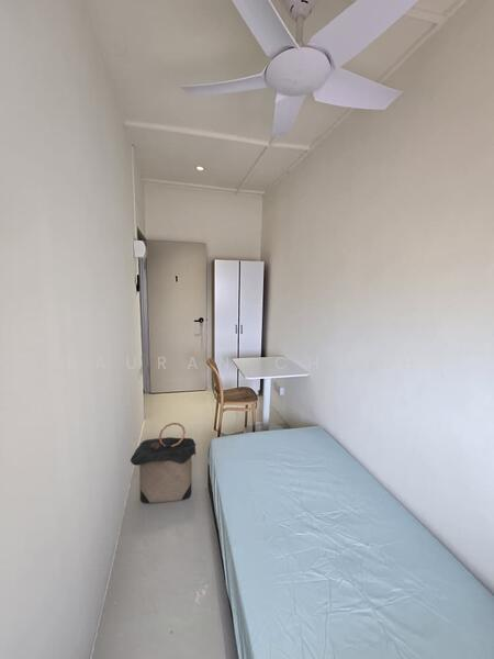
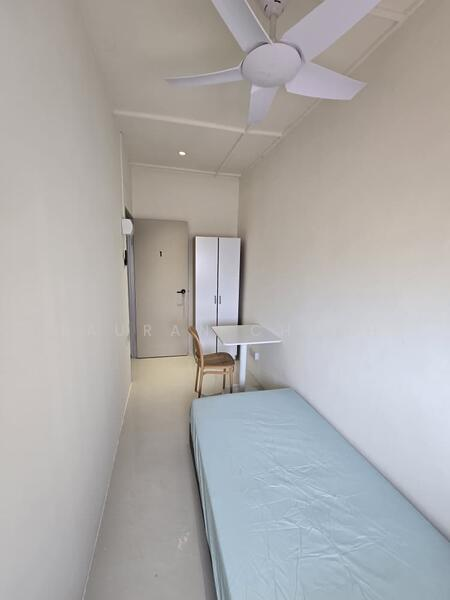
- laundry hamper [130,422,197,504]
